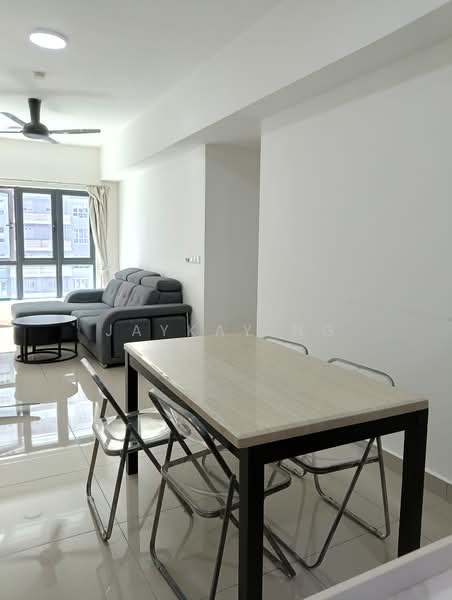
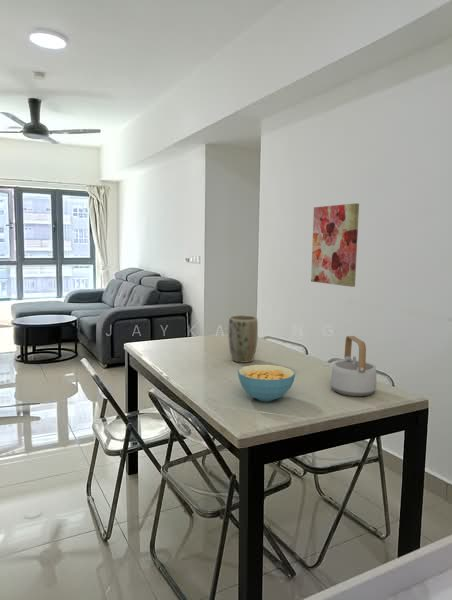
+ teapot [330,335,377,397]
+ plant pot [227,314,259,364]
+ cereal bowl [237,364,296,403]
+ wall art [310,202,360,288]
